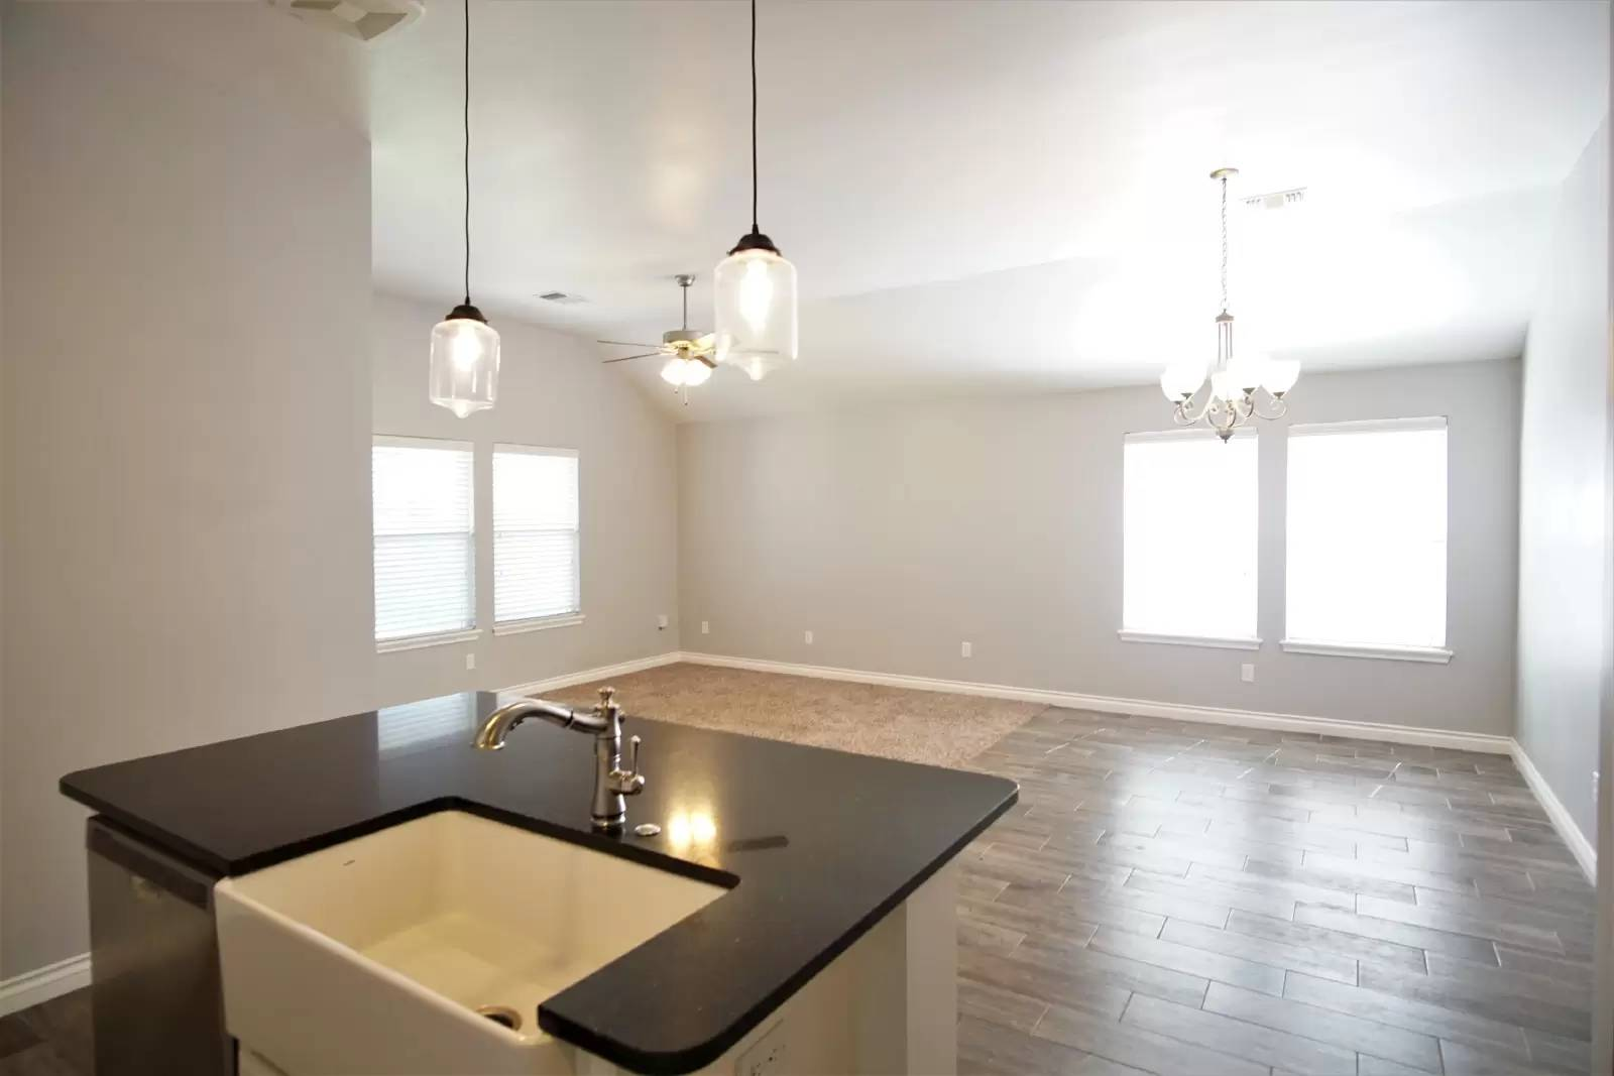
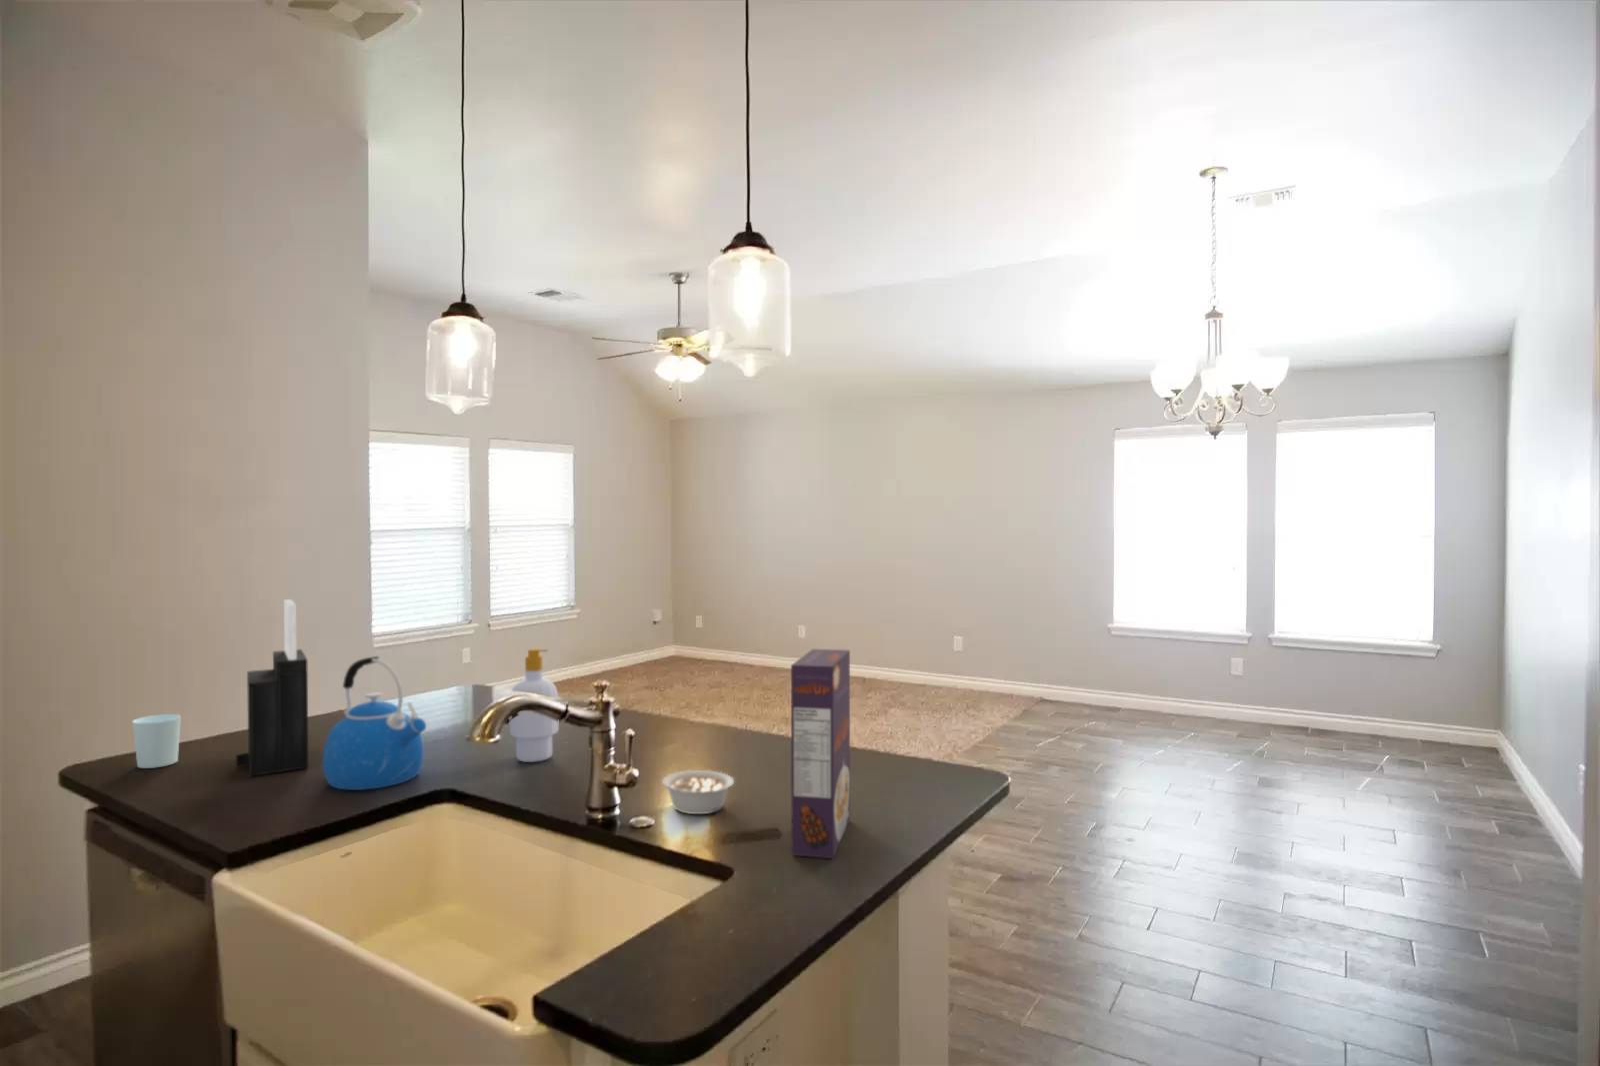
+ soap bottle [510,647,560,764]
+ cup [132,714,182,770]
+ legume [661,770,735,815]
+ knife block [235,598,310,777]
+ kettle [321,656,427,791]
+ cereal box [790,648,851,859]
